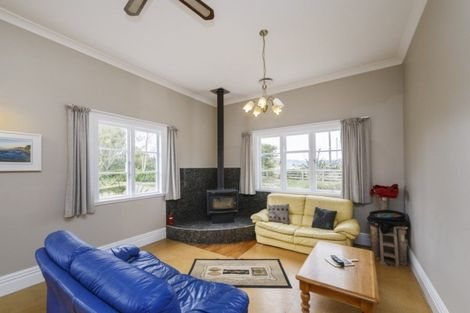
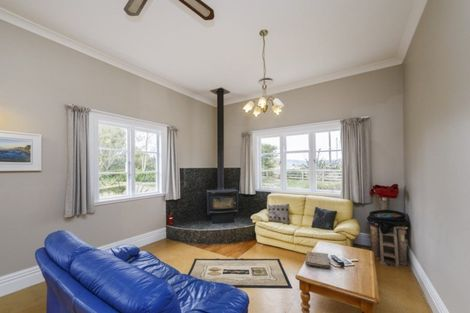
+ book [304,250,331,270]
